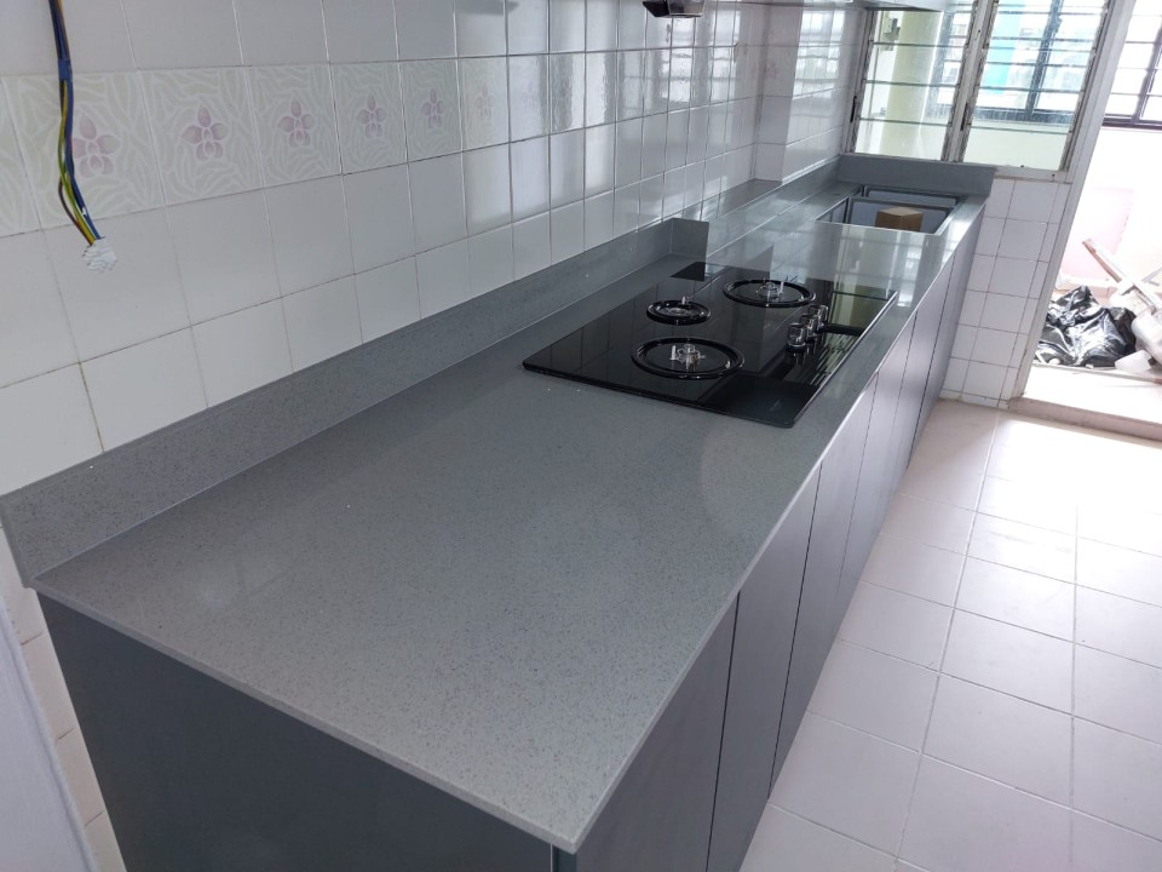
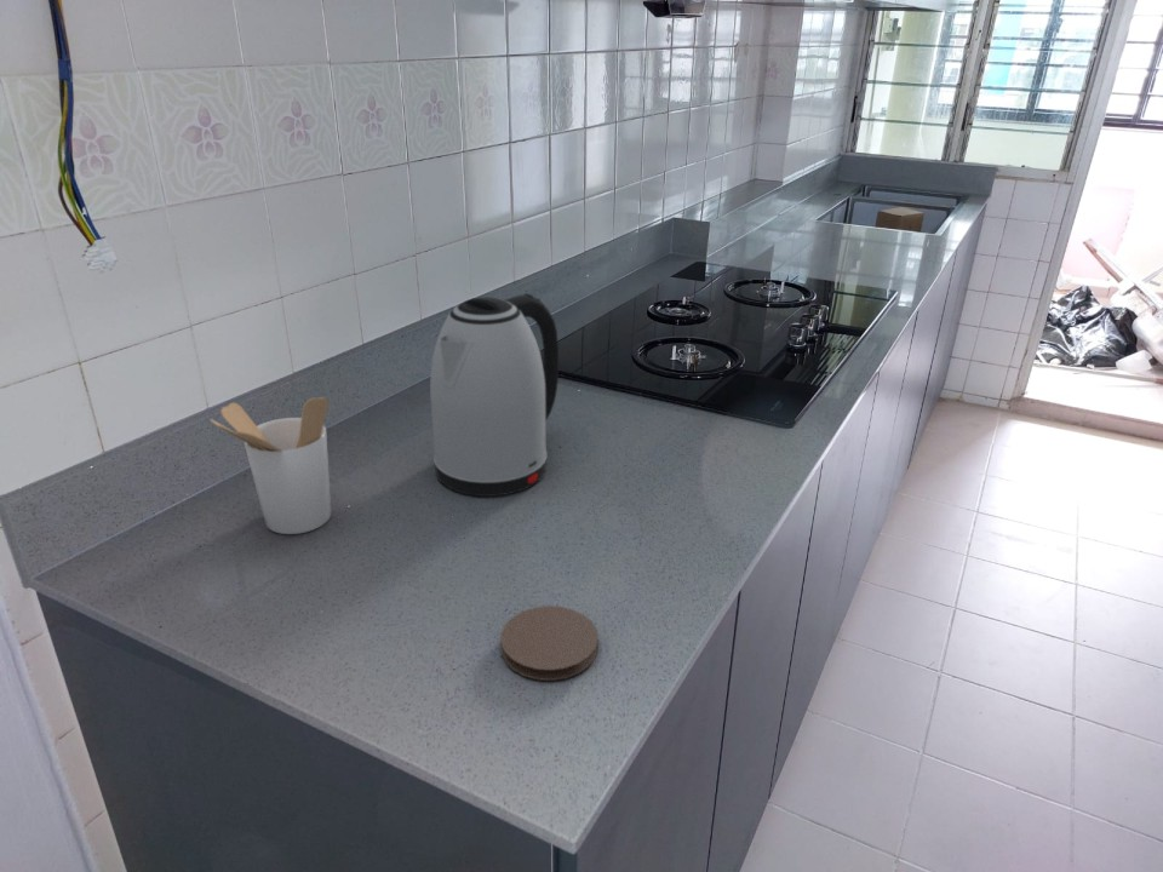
+ kettle [429,292,560,498]
+ coaster [499,604,600,682]
+ utensil holder [208,396,332,535]
